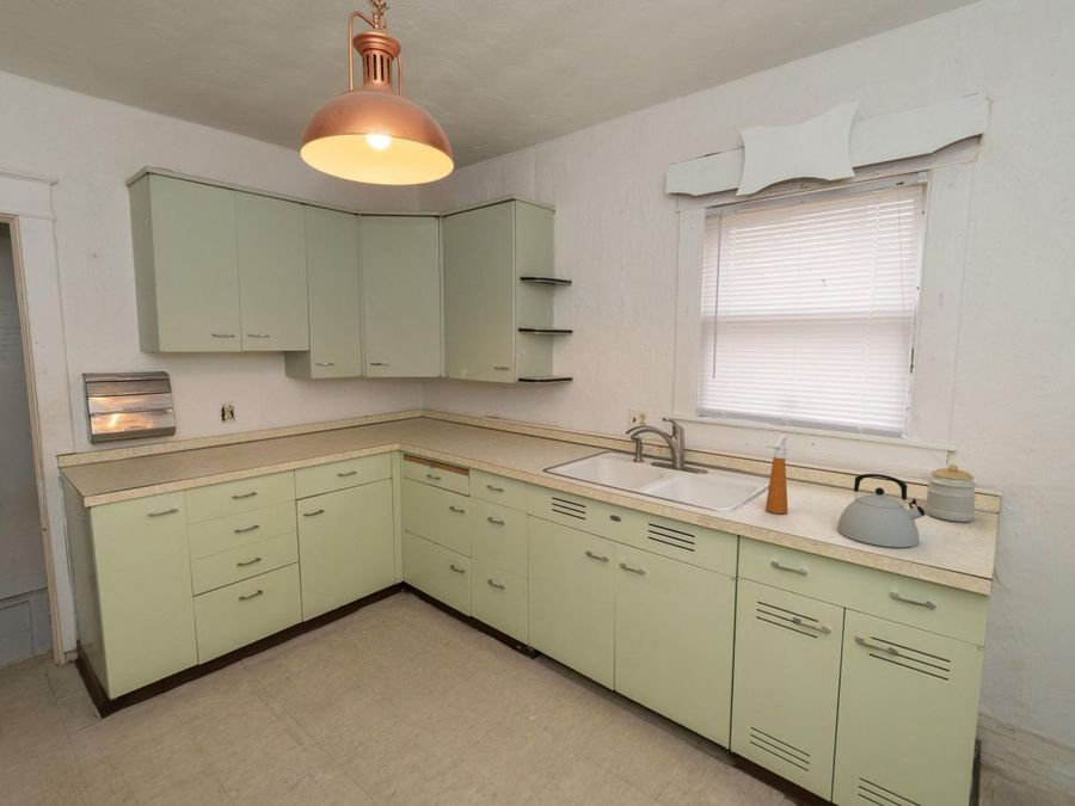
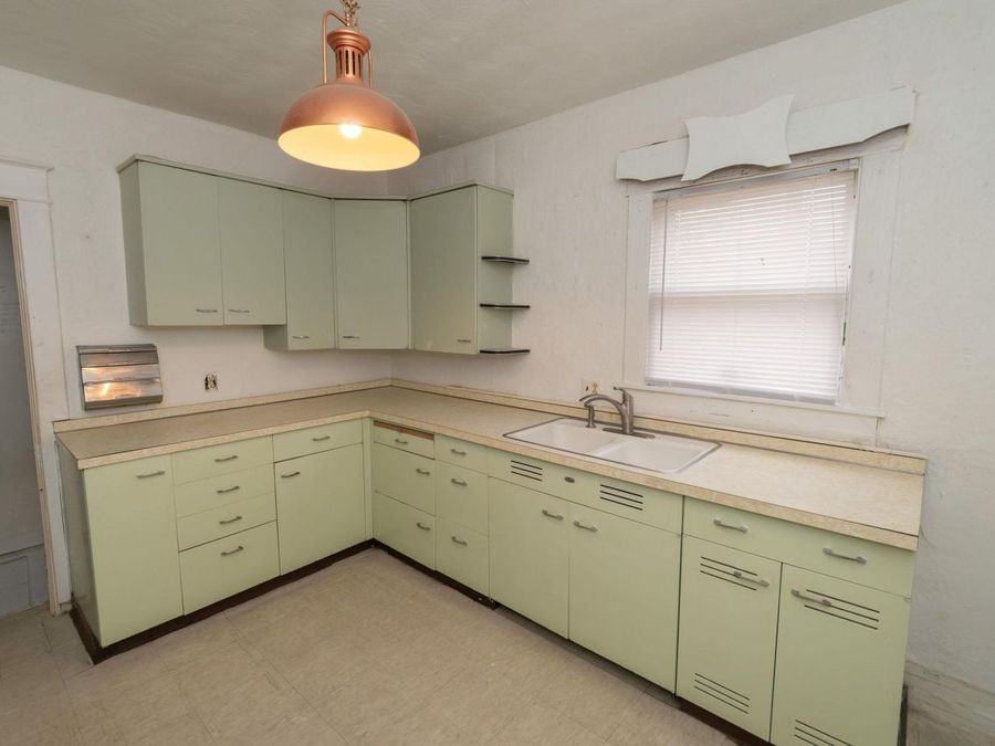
- kettle [836,473,927,548]
- jar [924,463,978,523]
- spray bottle [764,433,788,515]
